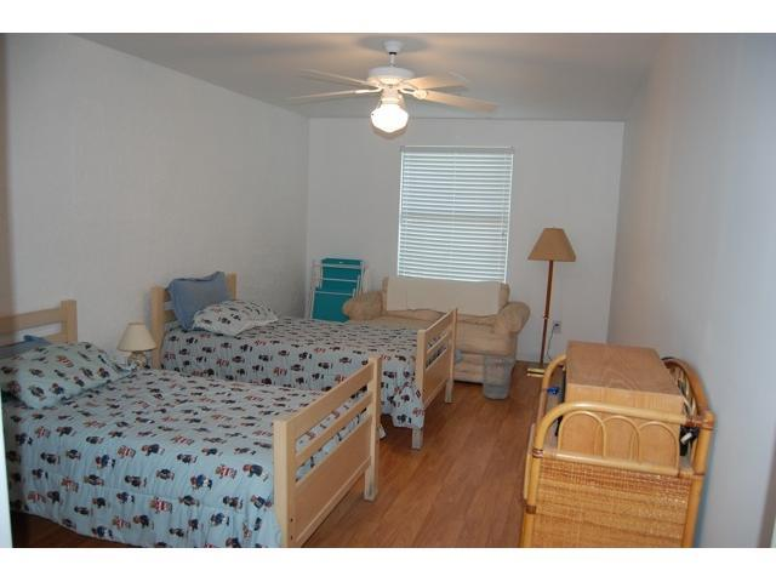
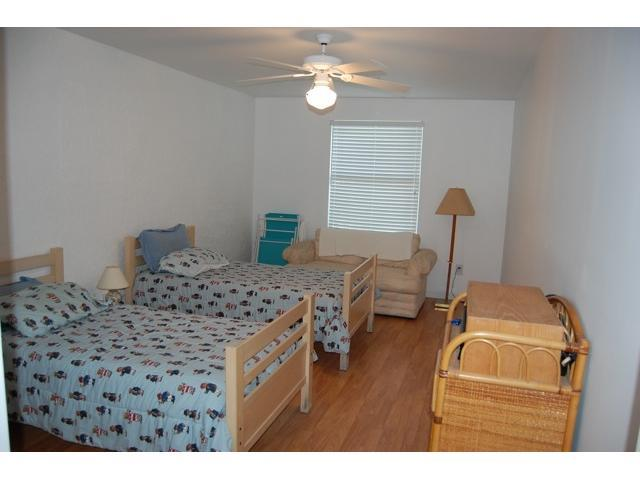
- wastebasket [481,354,514,400]
